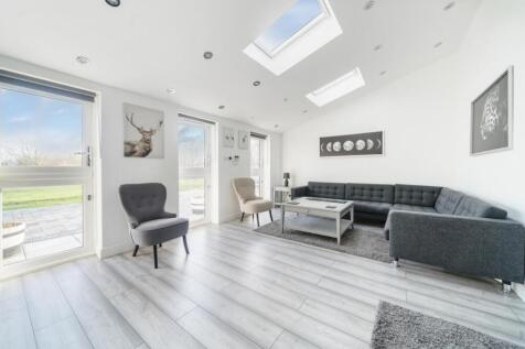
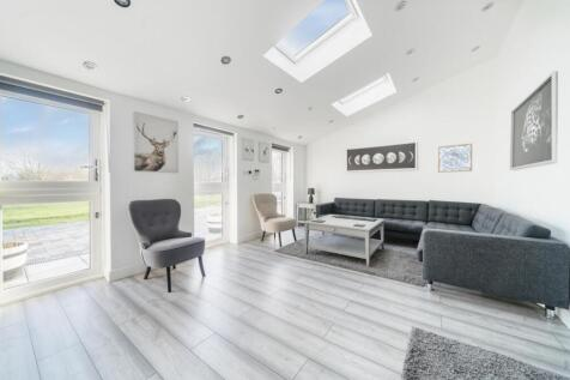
+ wall art [437,143,473,174]
